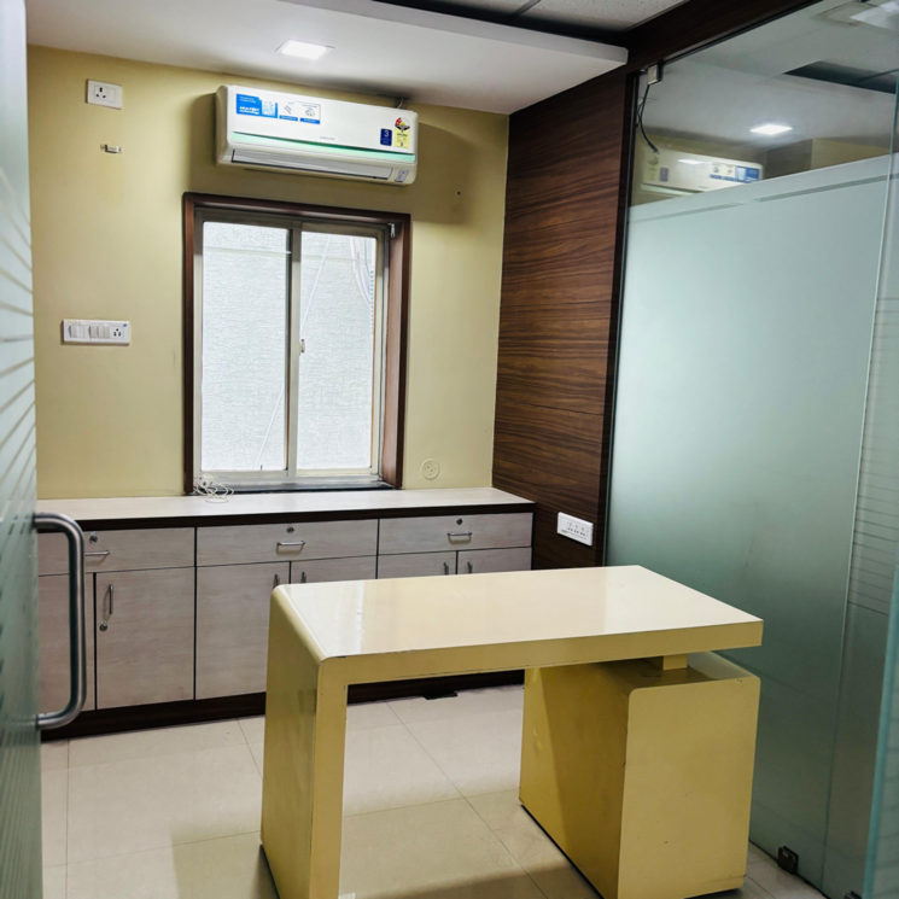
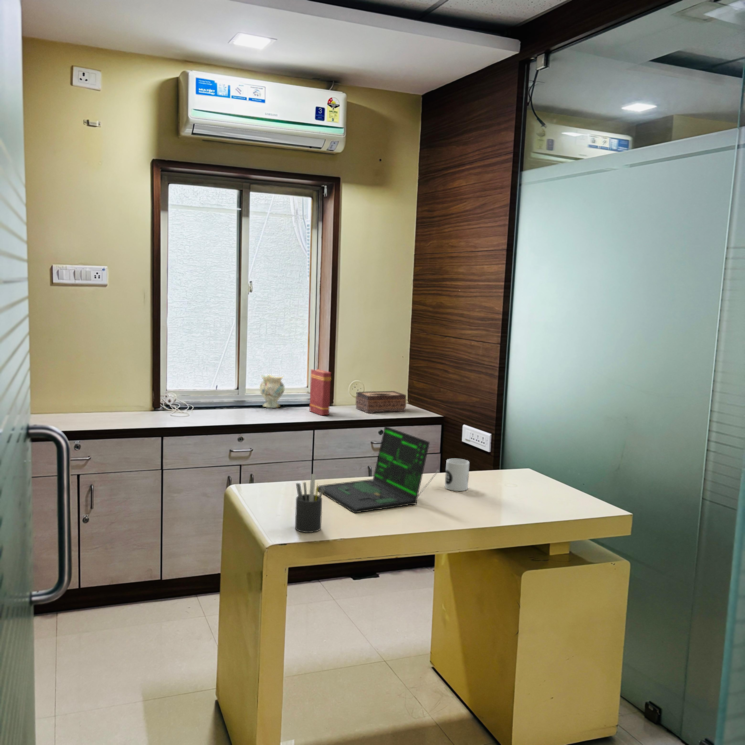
+ book [309,368,332,416]
+ laptop [318,425,440,514]
+ tissue box [355,390,407,414]
+ mug [444,458,470,492]
+ pen holder [294,473,324,534]
+ vase [258,373,286,409]
